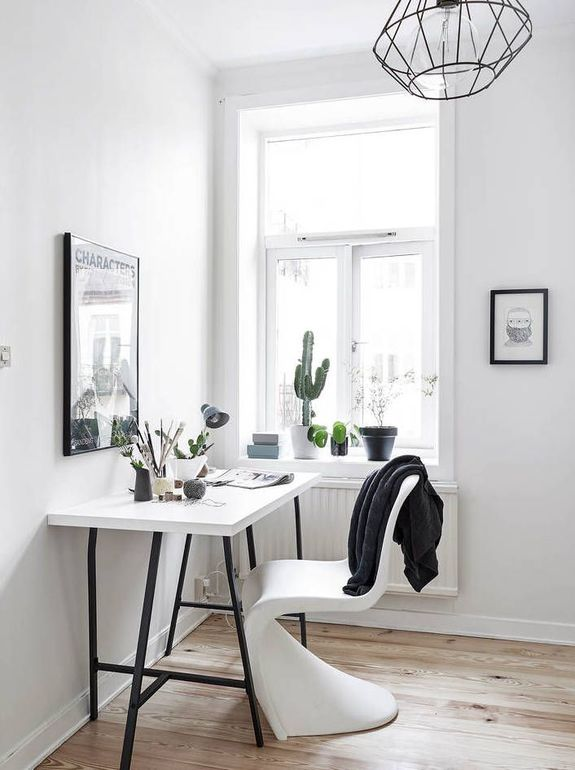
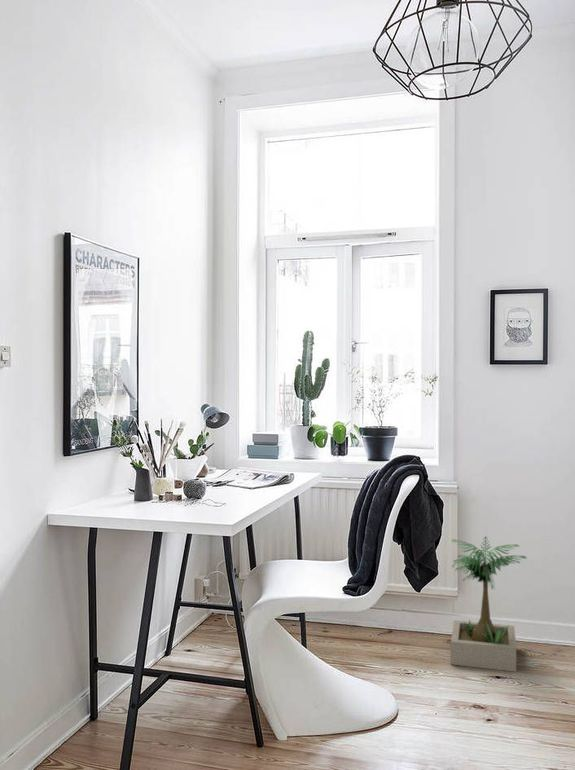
+ potted plant [450,535,528,672]
